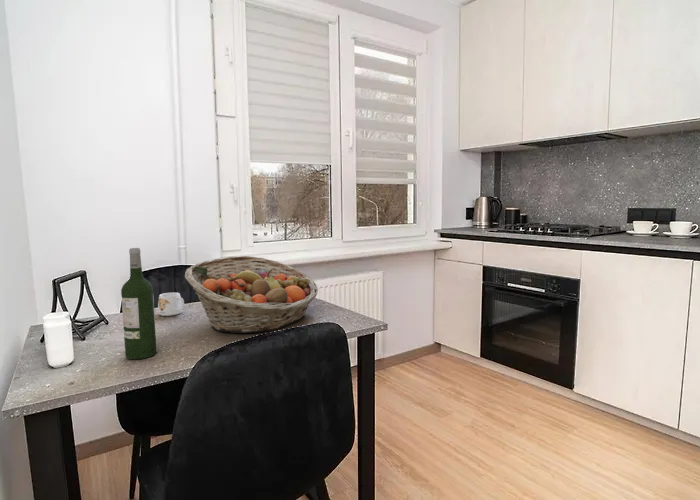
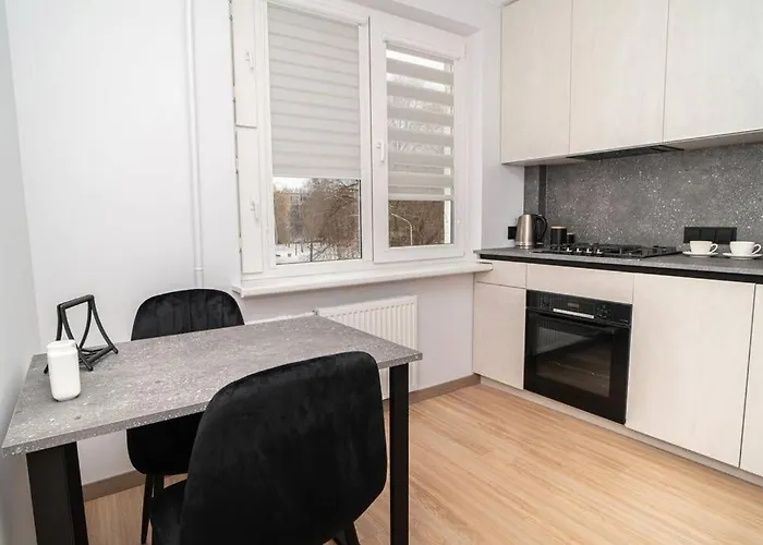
- fruit basket [184,255,319,334]
- mug [157,292,185,317]
- wine bottle [120,247,158,360]
